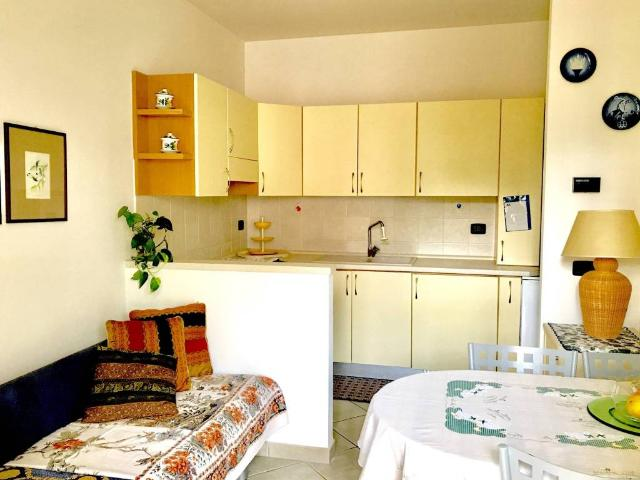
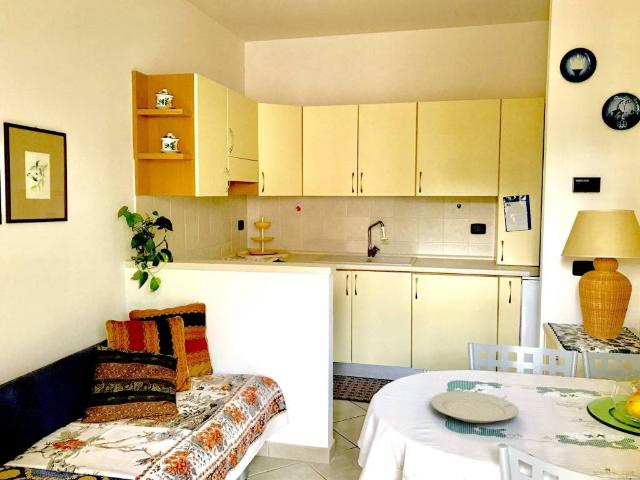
+ chinaware [430,390,520,424]
